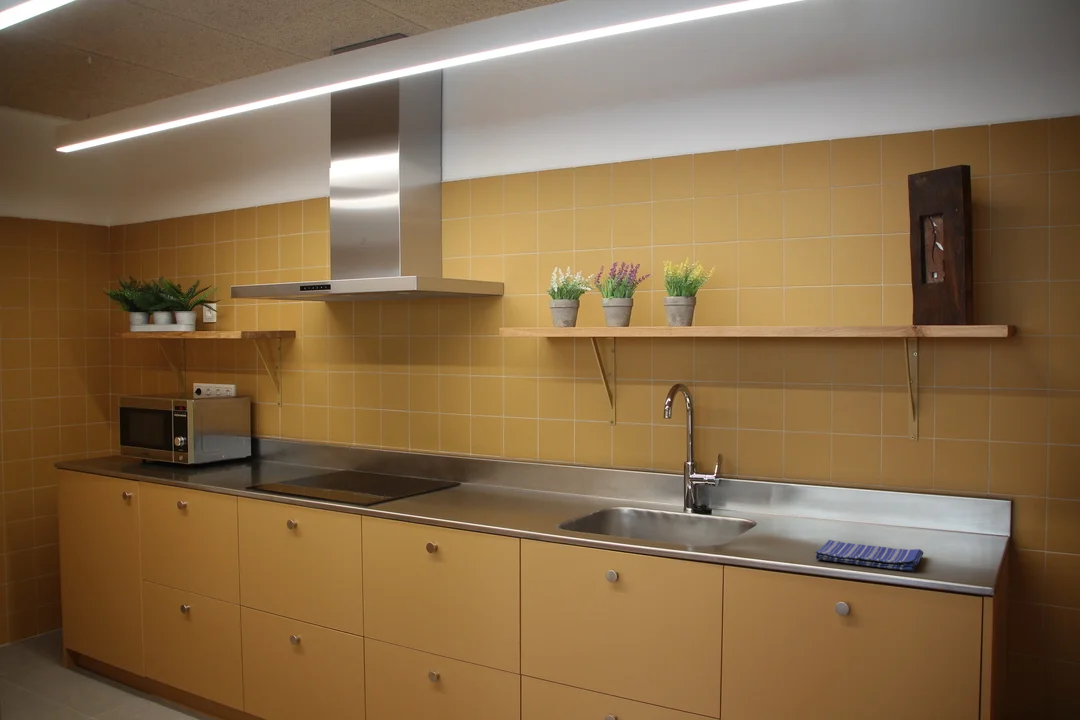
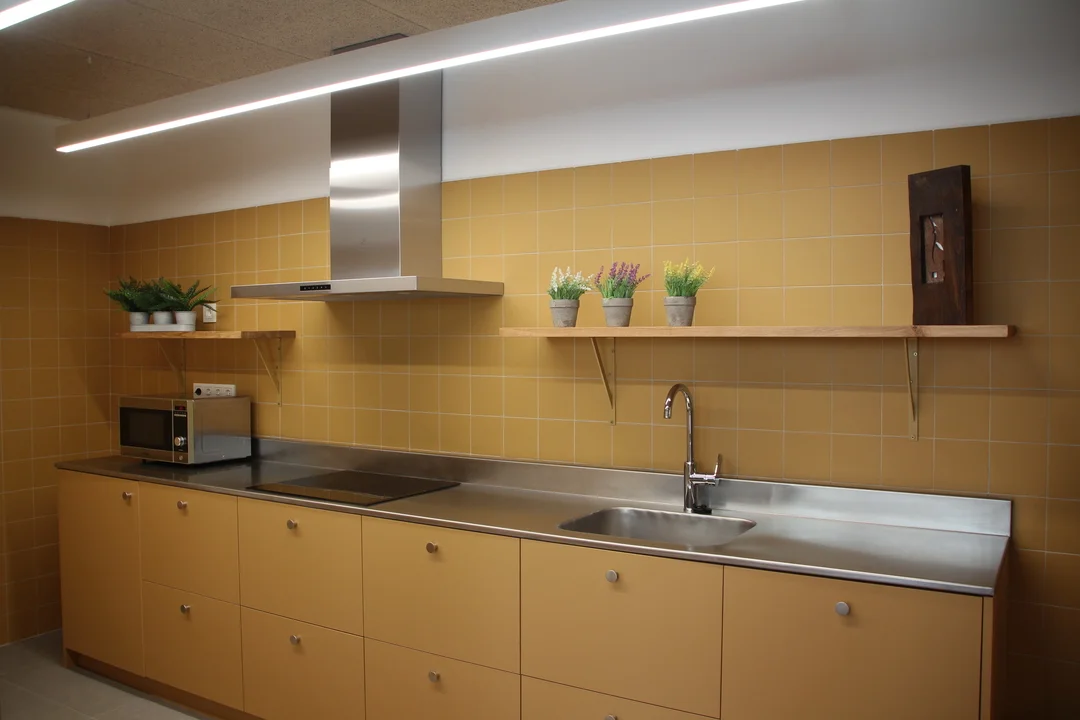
- dish towel [814,539,924,573]
